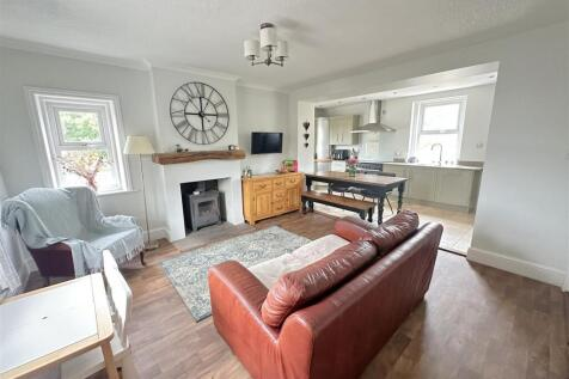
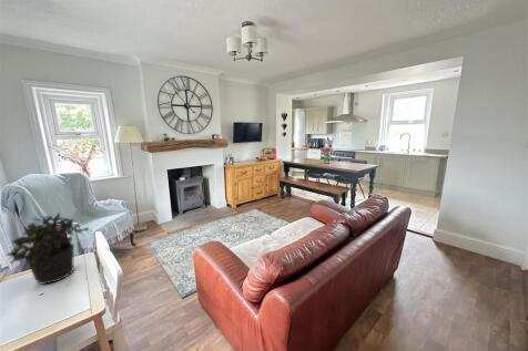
+ potted plant [4,211,90,286]
